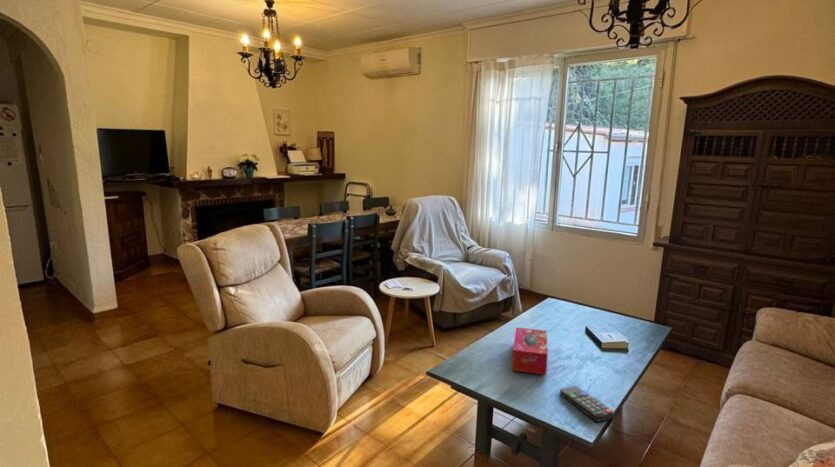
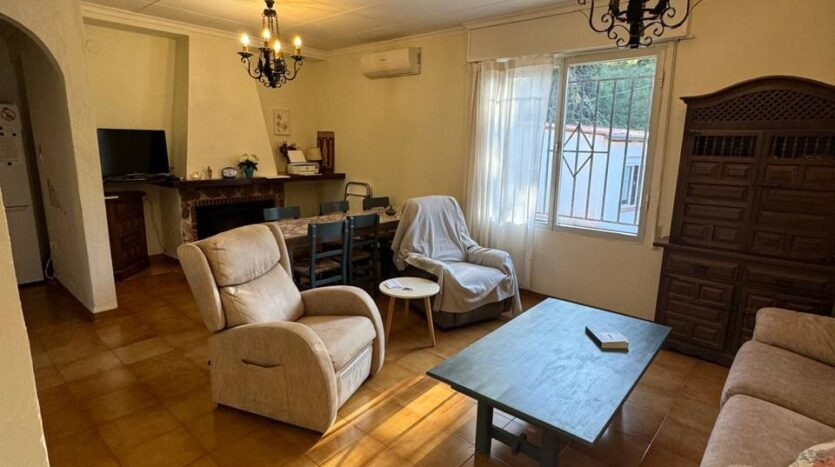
- remote control [559,385,615,423]
- tissue box [511,326,549,376]
